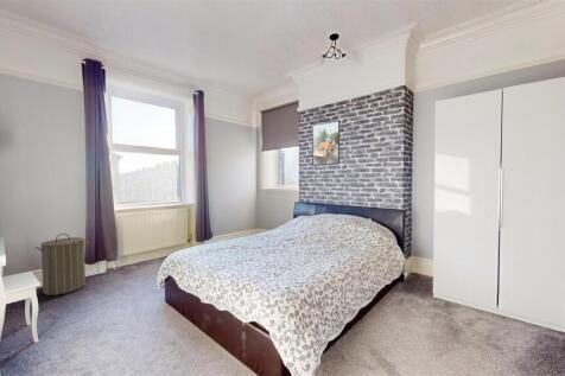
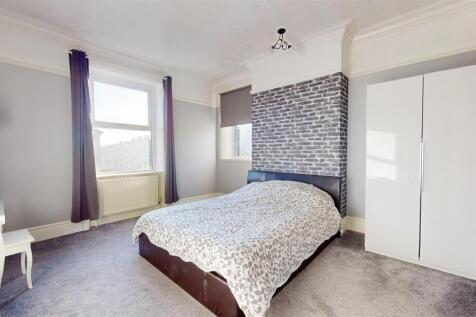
- laundry hamper [34,232,90,297]
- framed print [311,119,341,167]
